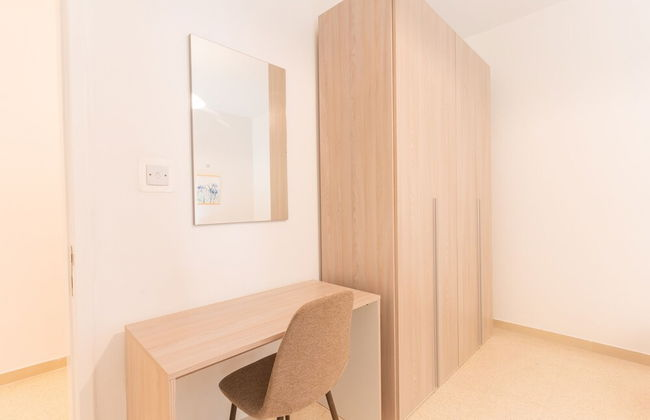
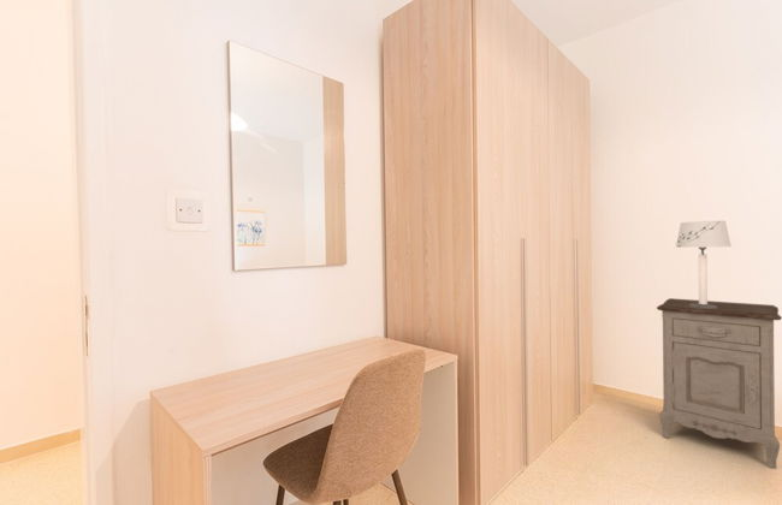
+ nightstand [656,297,782,470]
+ table lamp [675,220,733,308]
